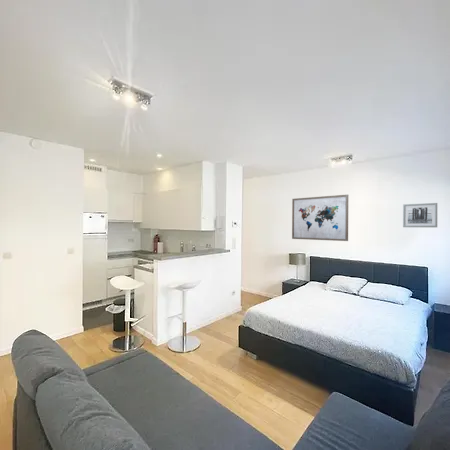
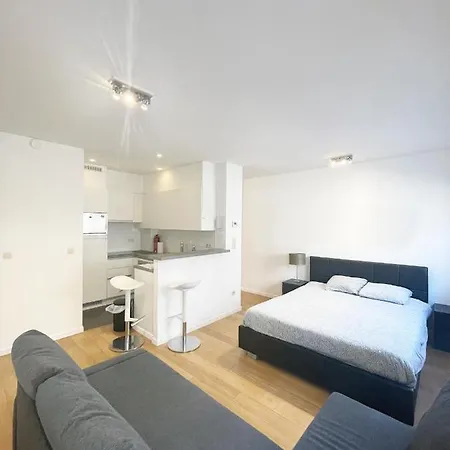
- wall art [291,194,349,242]
- wall art [402,202,438,228]
